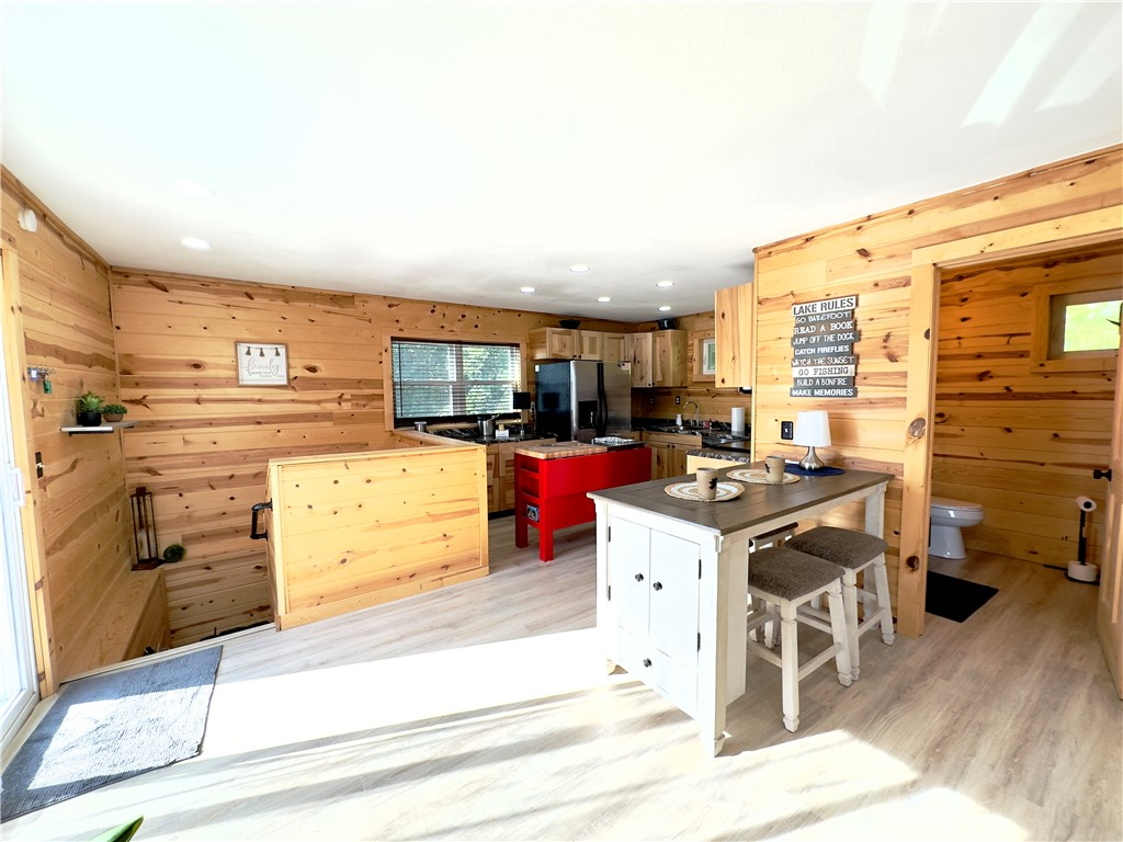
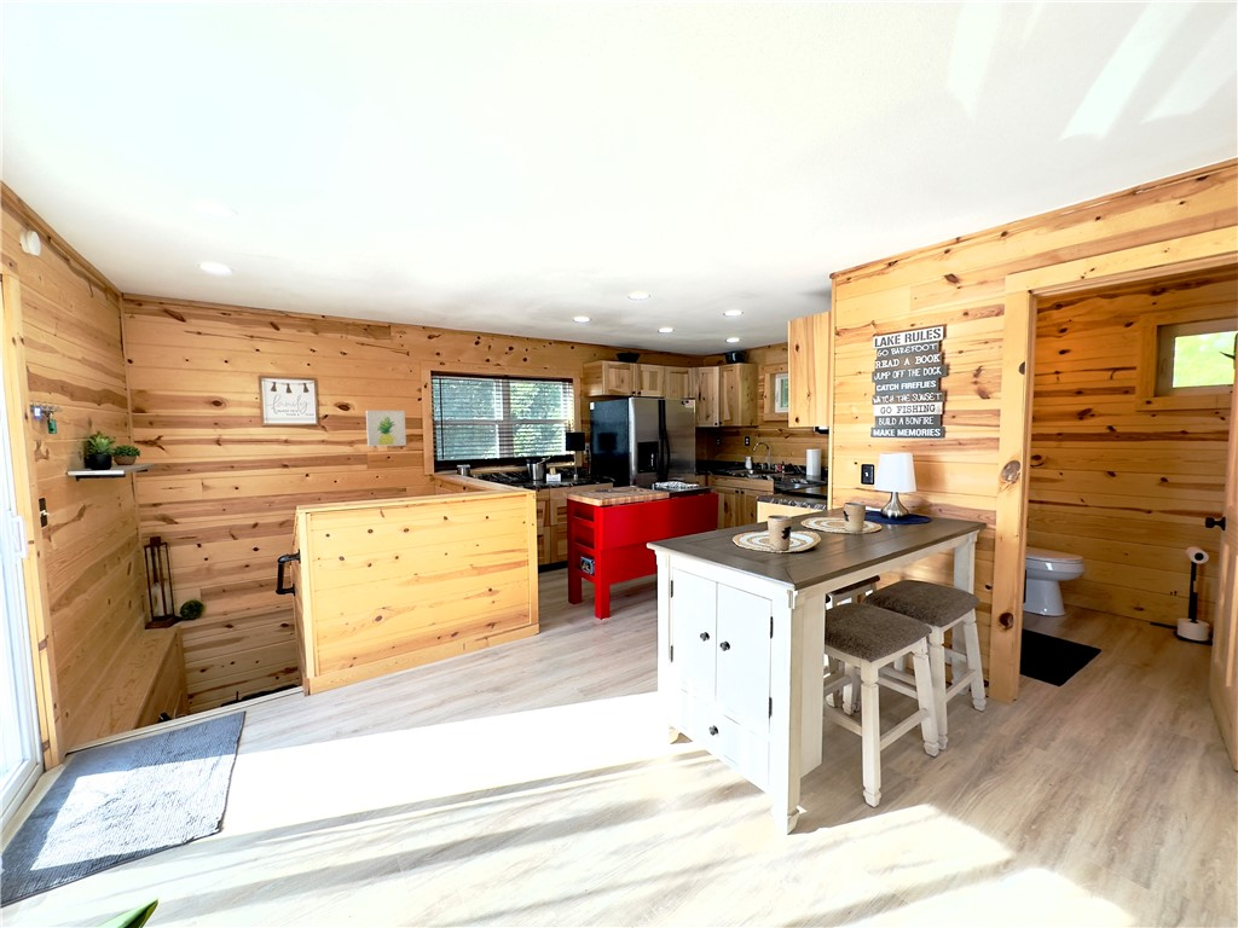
+ wall art [365,410,407,447]
